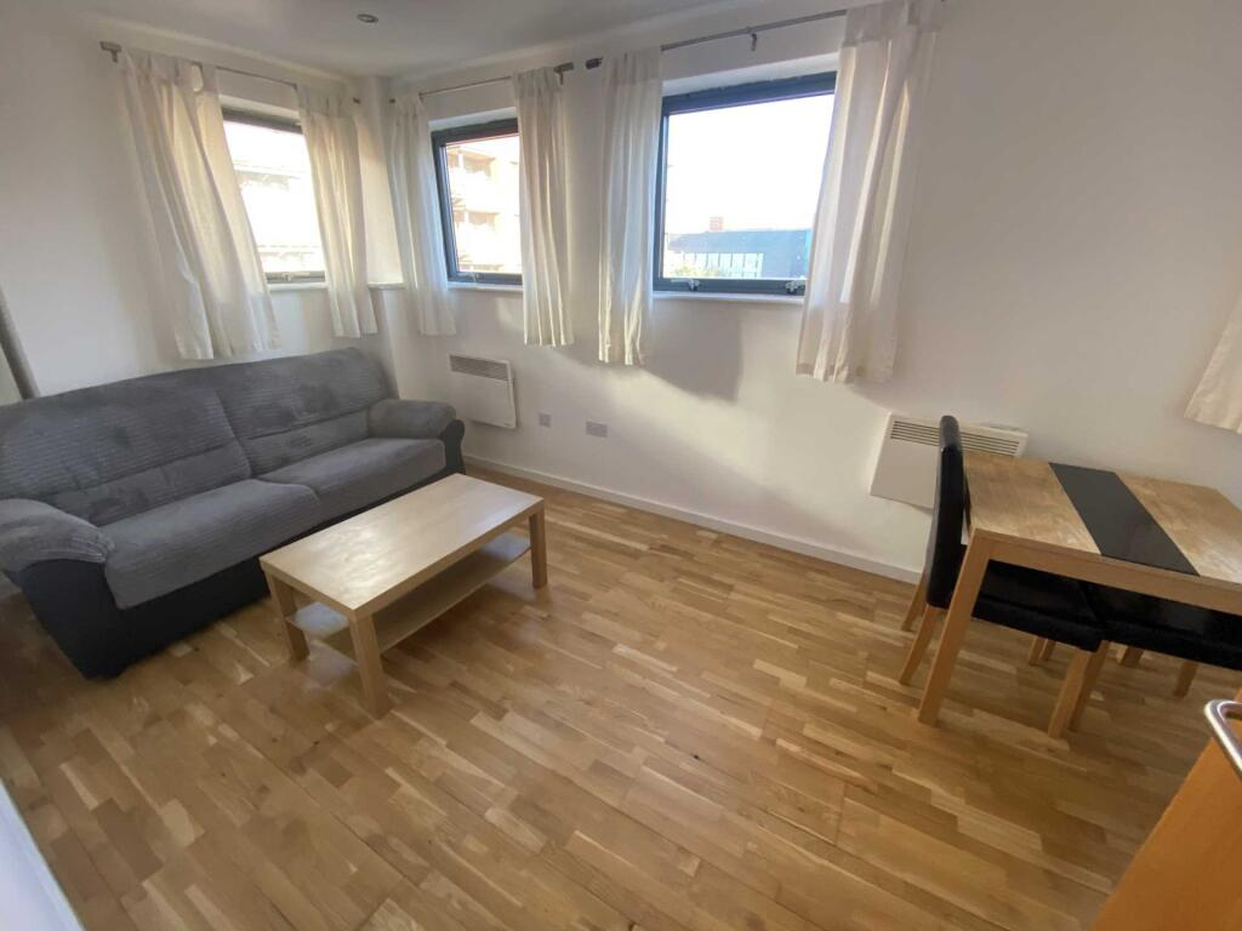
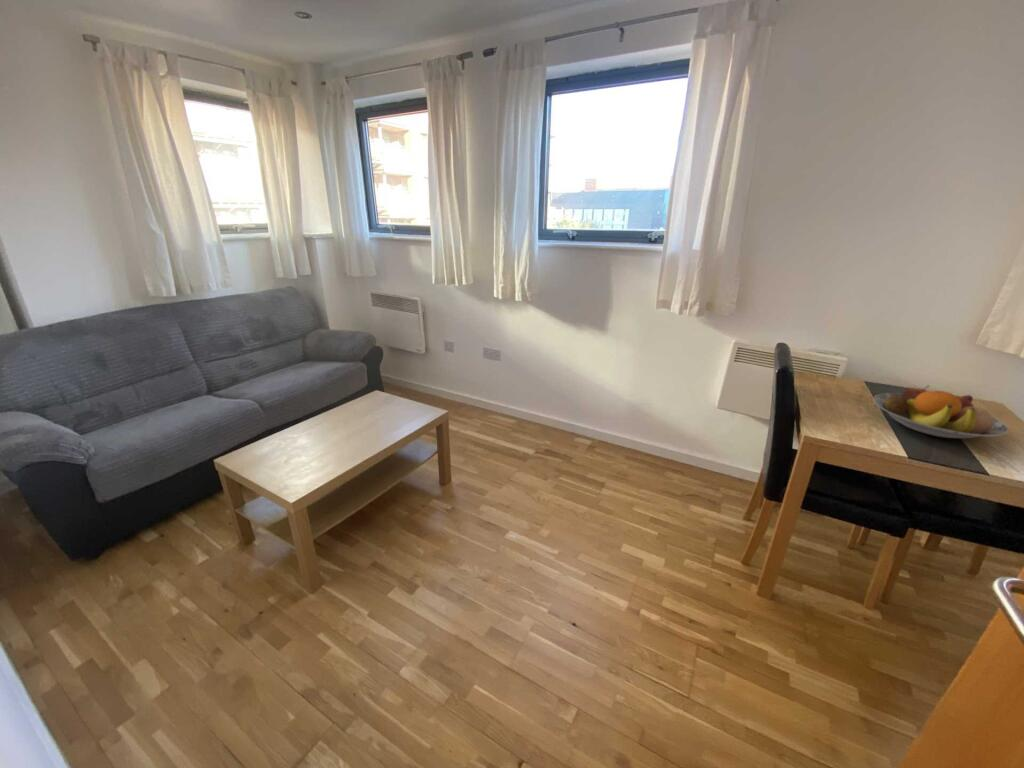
+ fruit bowl [872,384,1009,439]
